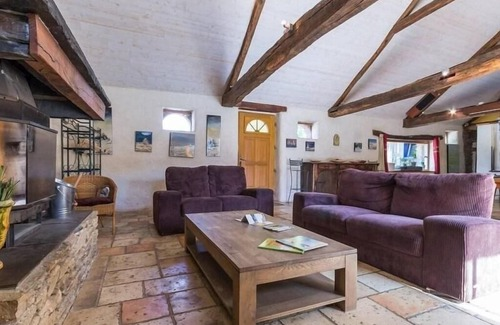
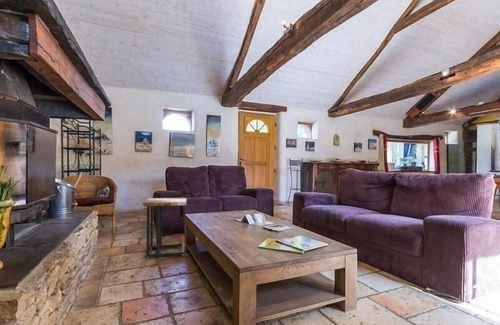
+ side table [142,197,188,258]
